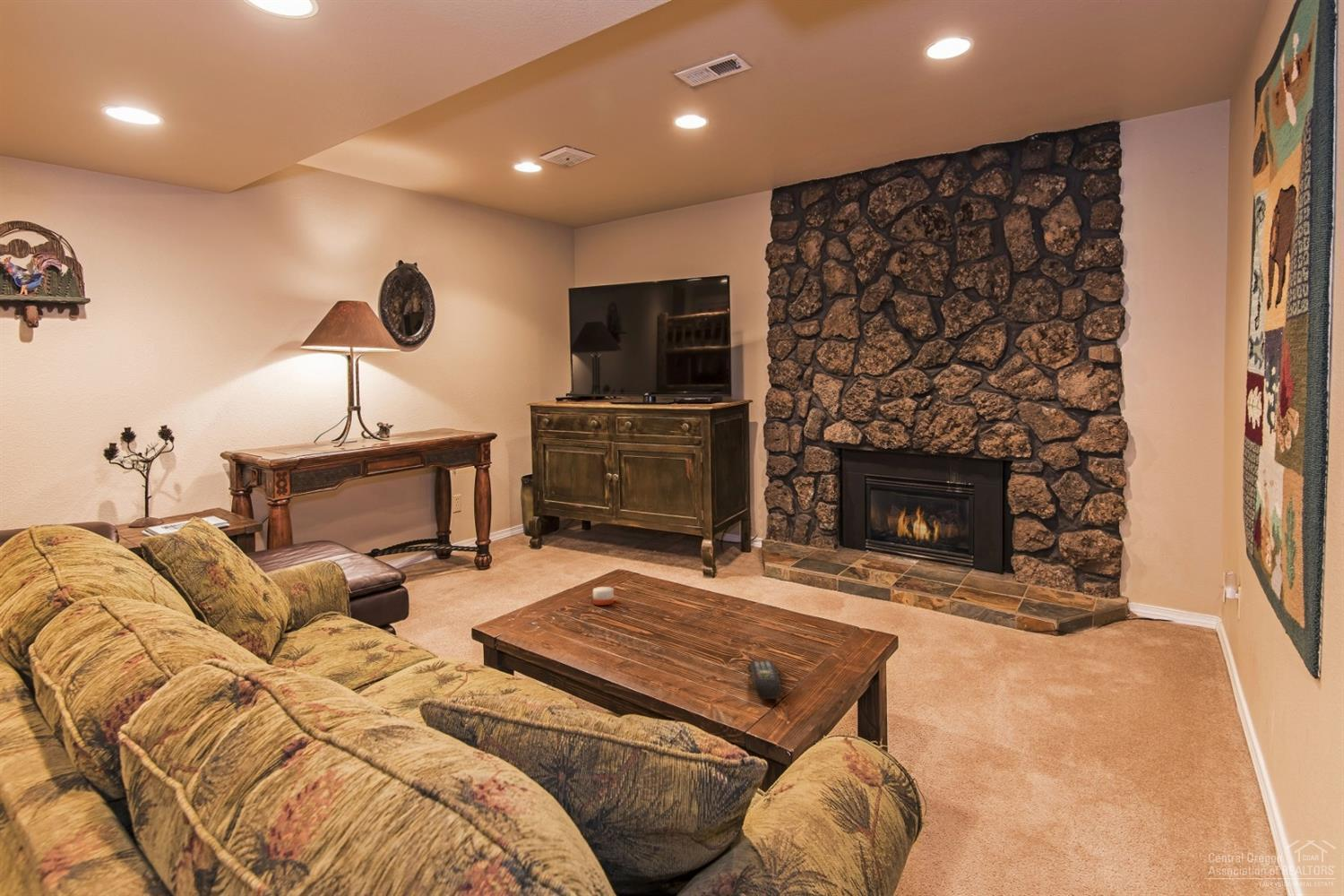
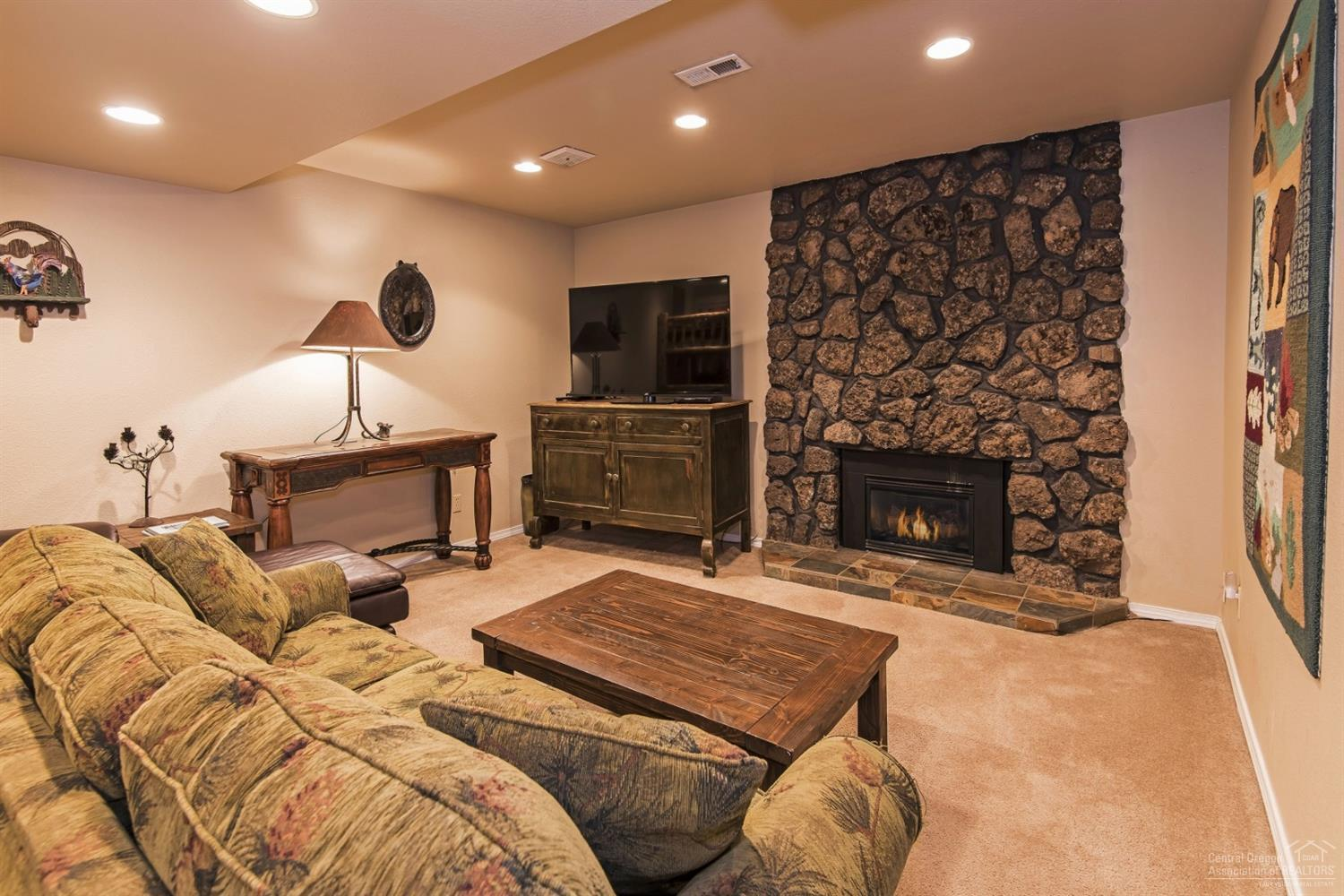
- candle [592,584,615,606]
- remote control [749,659,782,700]
